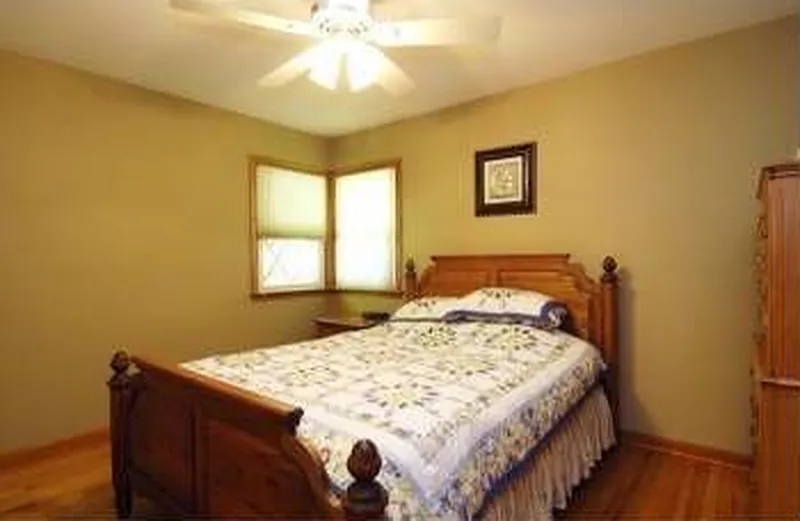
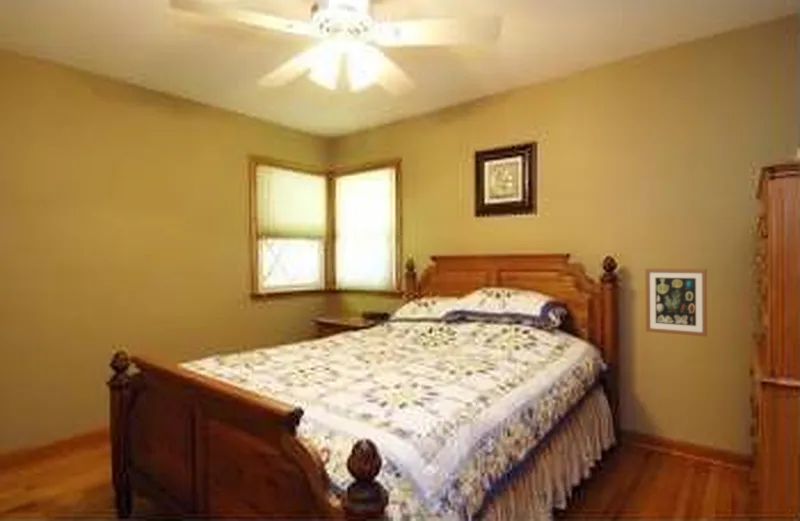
+ wall art [644,268,708,338]
